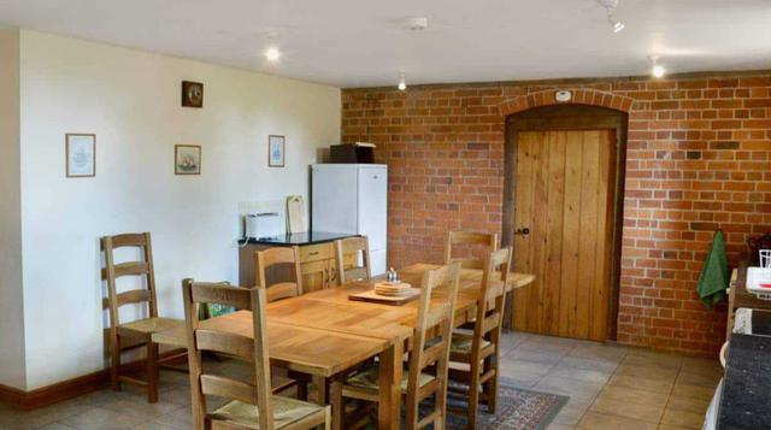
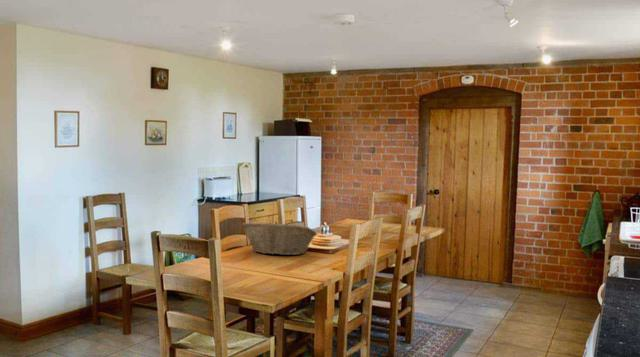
+ fruit basket [240,221,318,256]
